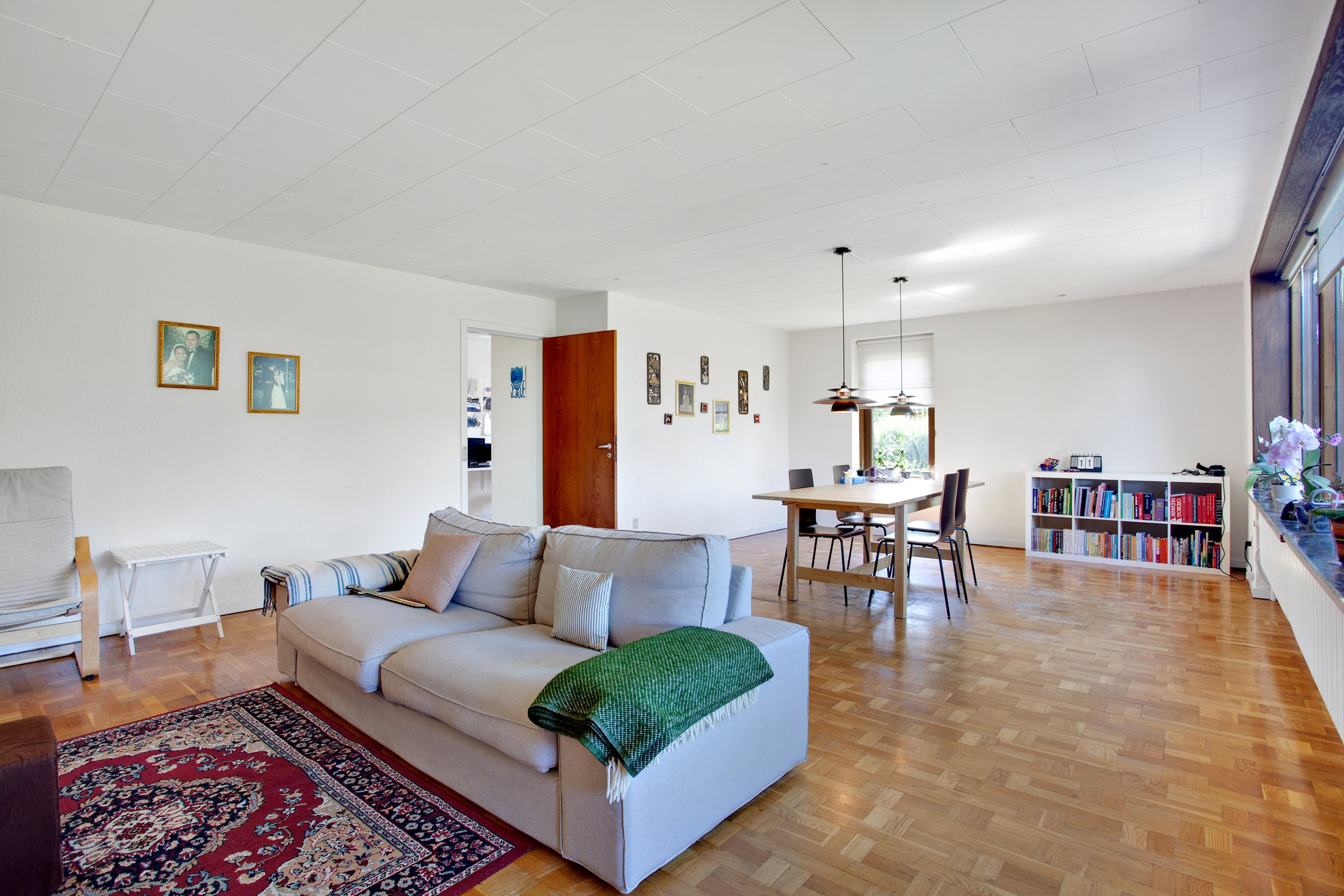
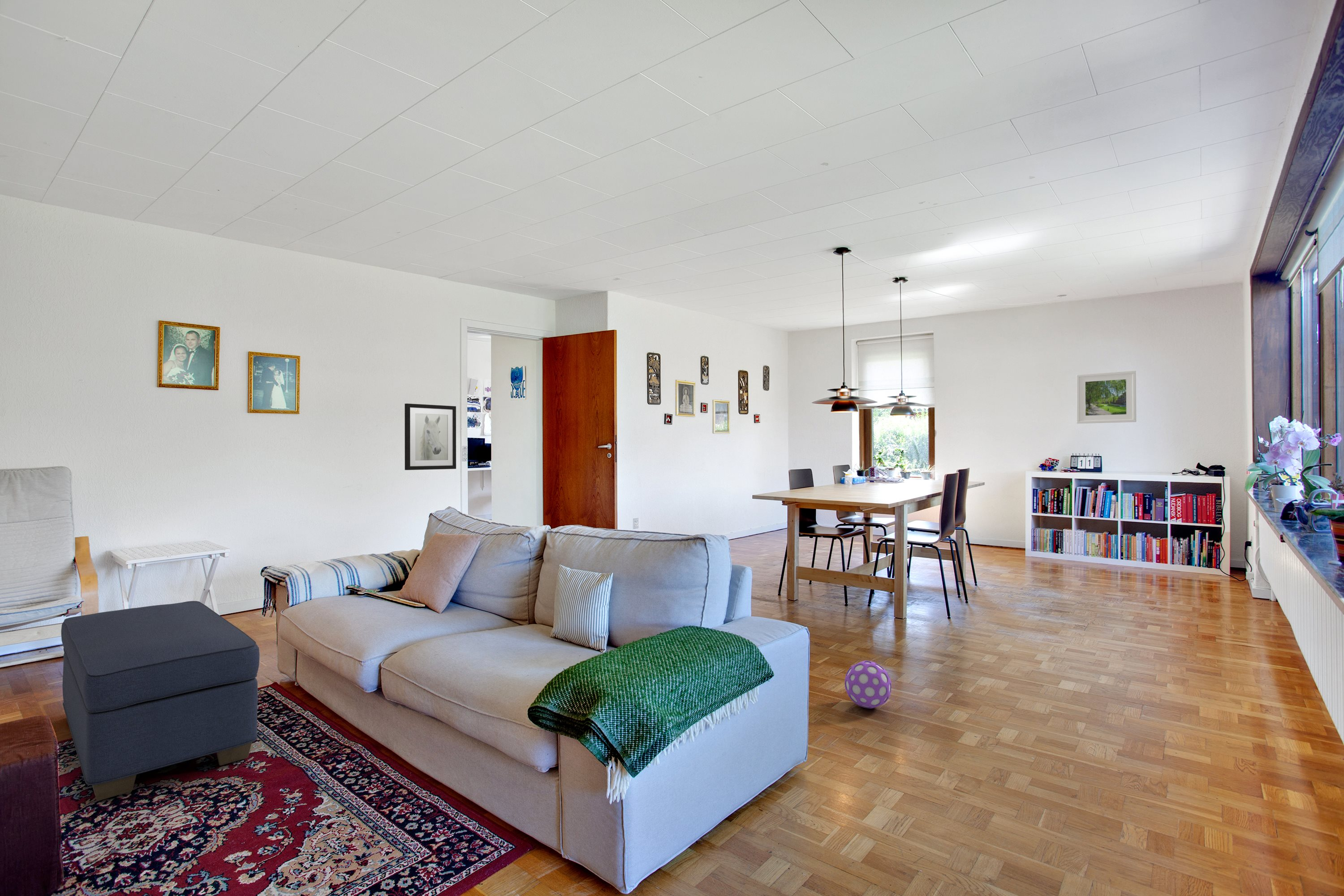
+ ottoman [60,600,260,801]
+ decorative ball [844,660,892,709]
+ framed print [1076,370,1137,424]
+ wall art [404,403,457,470]
